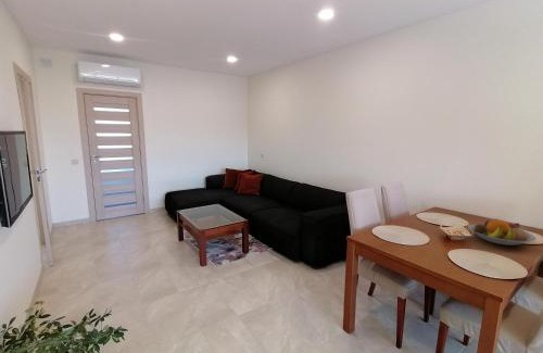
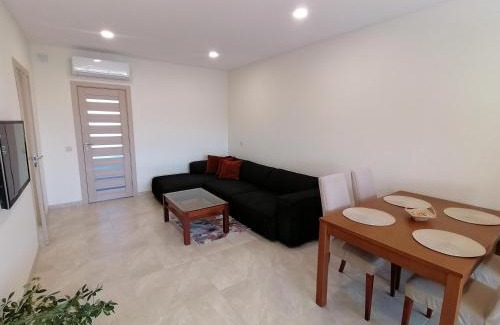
- fruit bowl [467,217,538,247]
